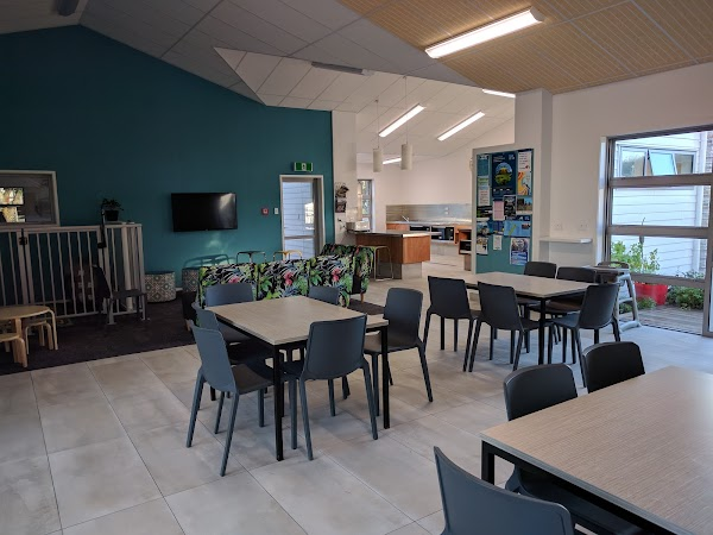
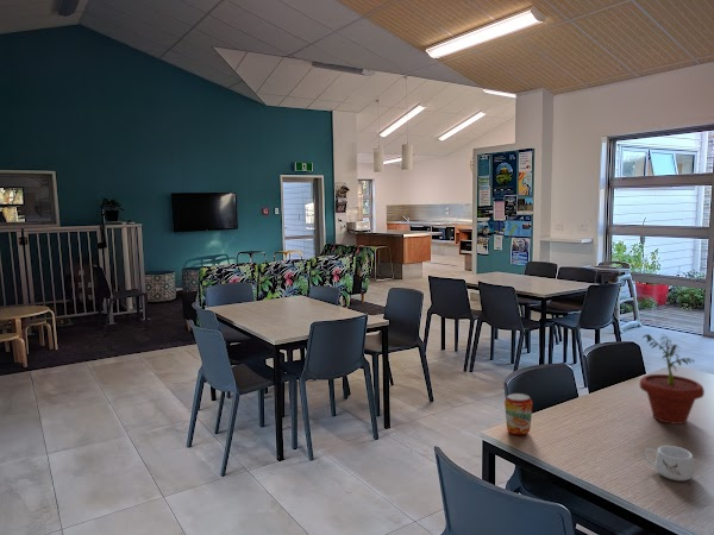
+ mug [644,445,695,482]
+ potted plant [639,333,706,426]
+ beverage can [503,392,534,435]
